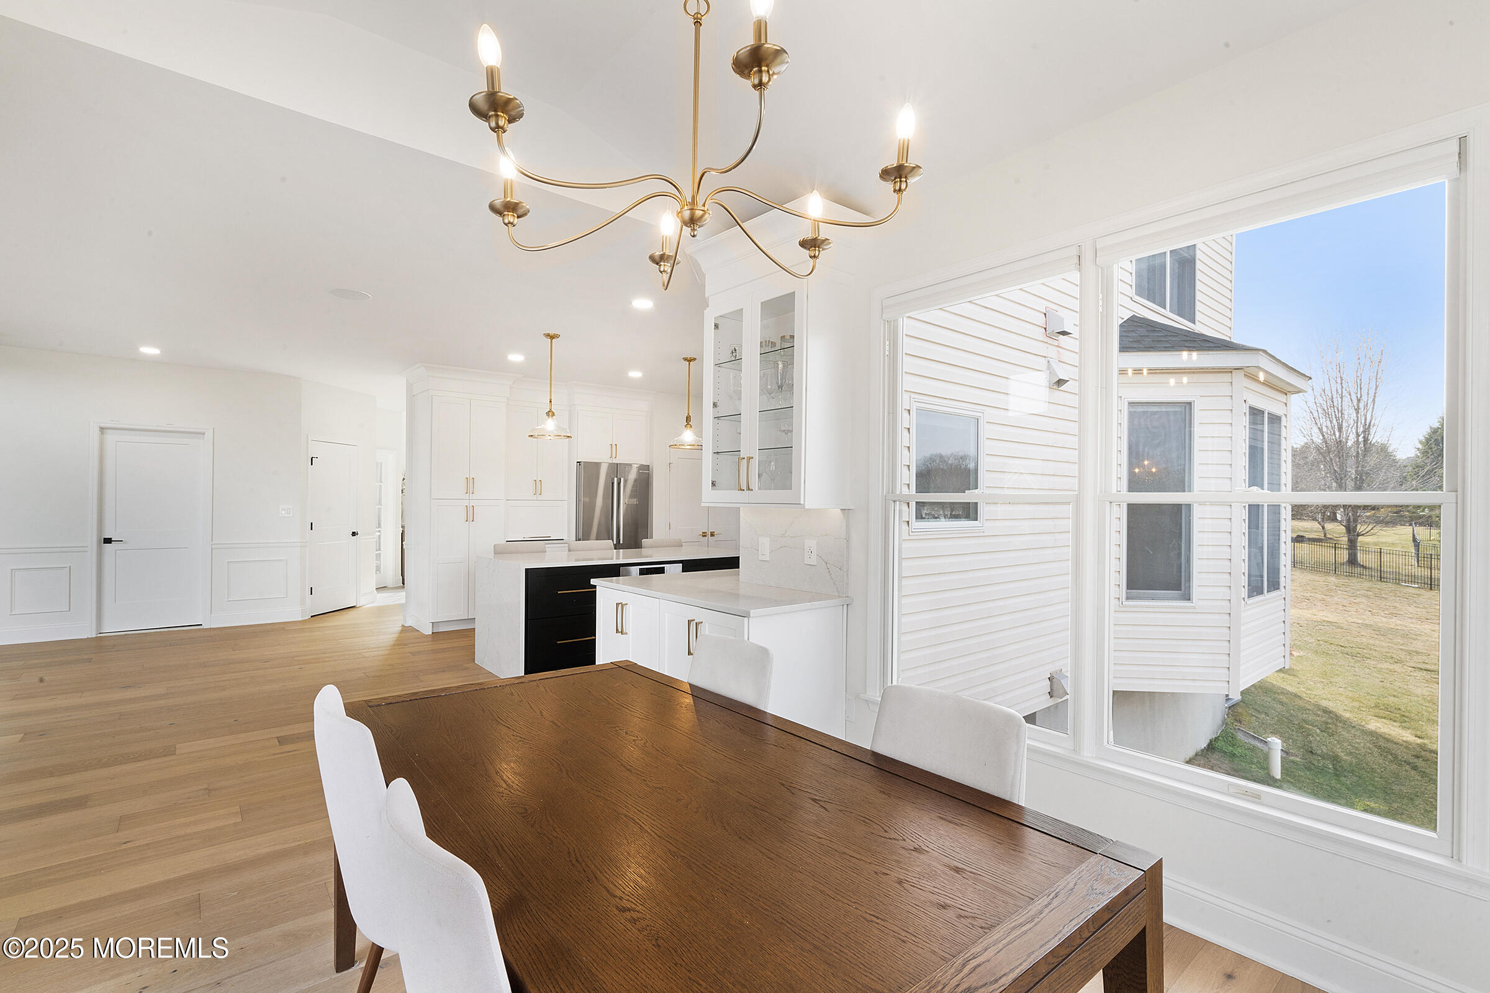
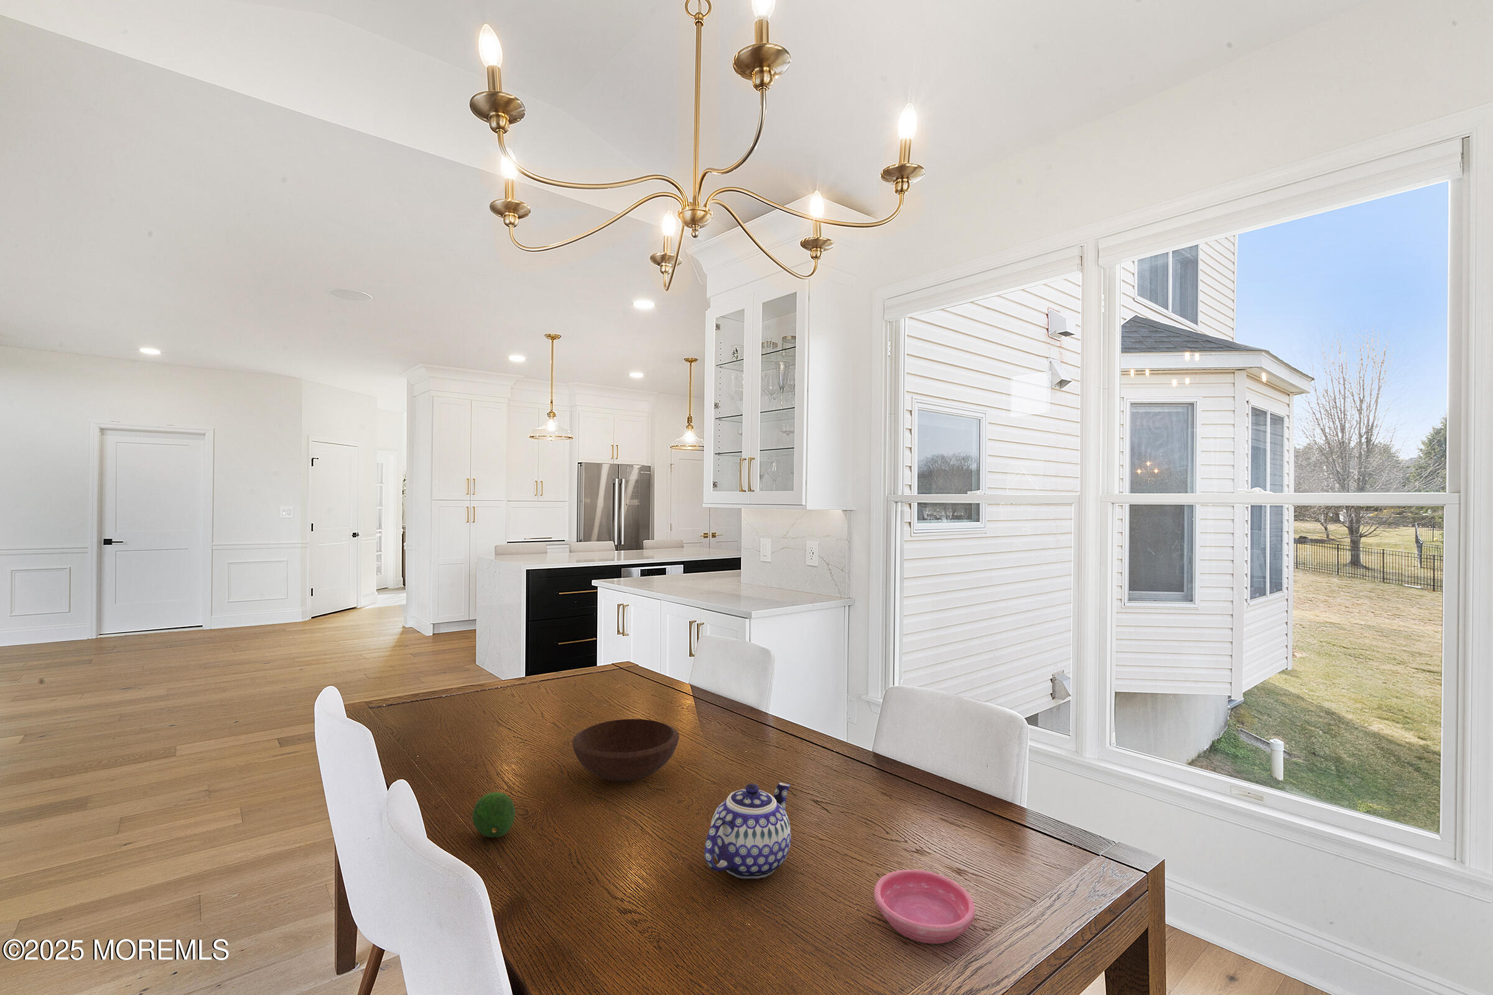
+ fruit [472,792,515,837]
+ teapot [703,782,791,880]
+ saucer [873,870,975,945]
+ bowl [572,718,680,782]
